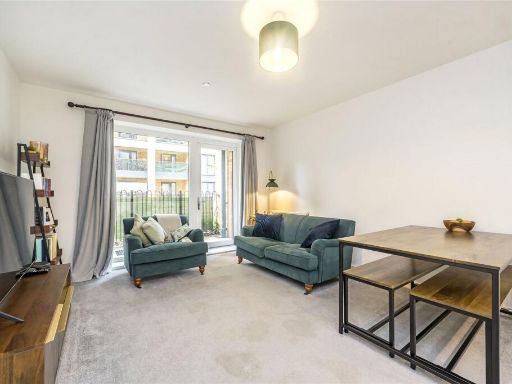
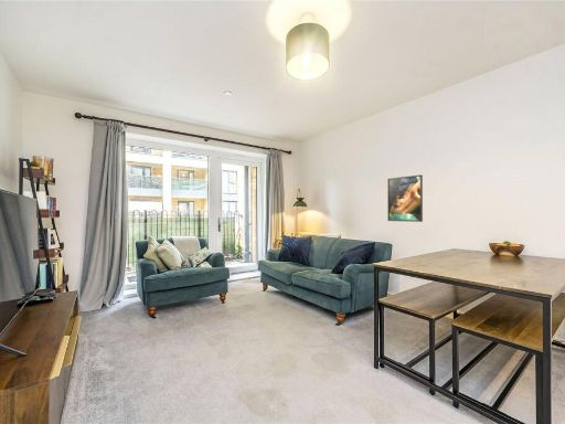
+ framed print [386,173,424,223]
